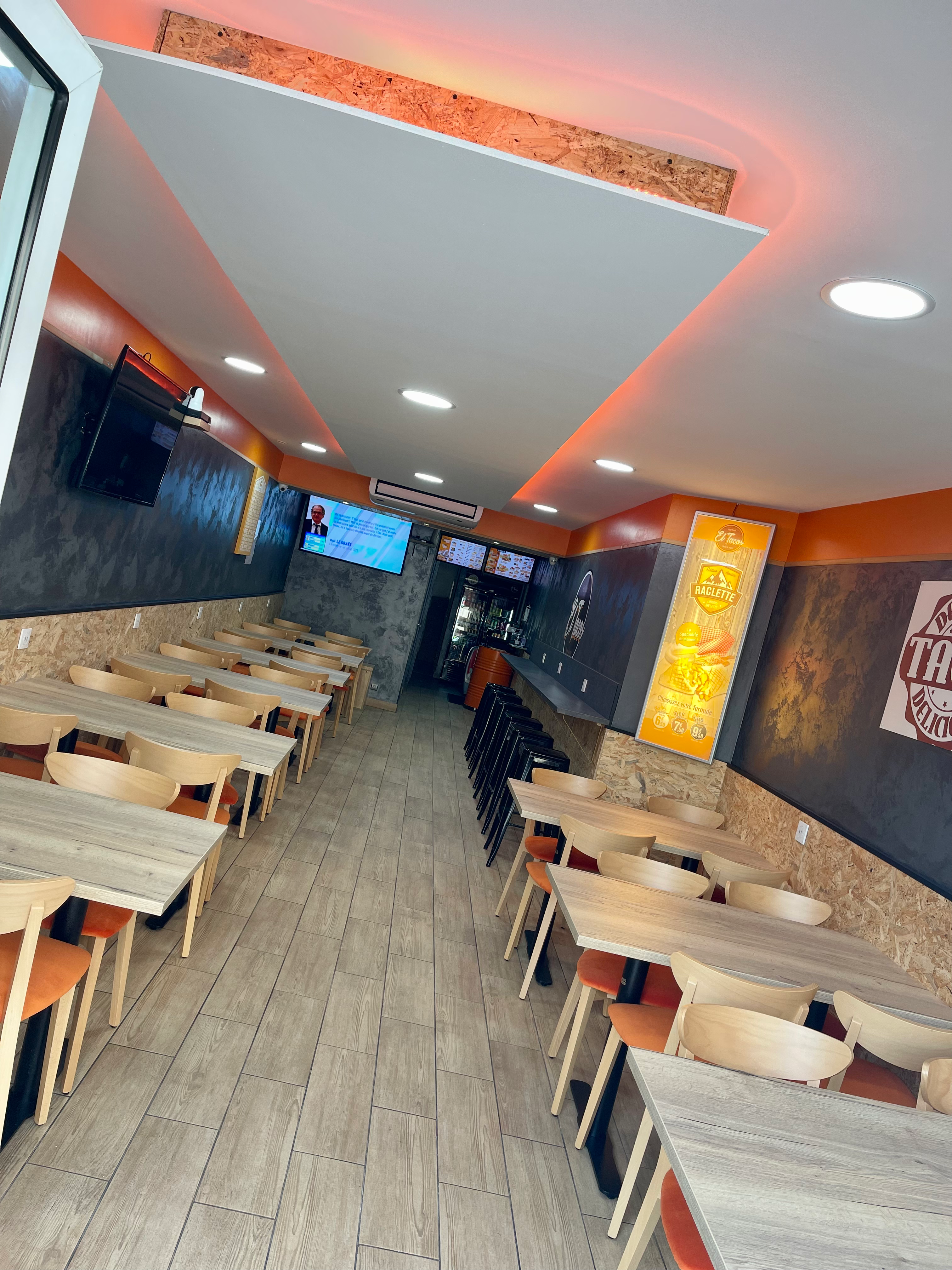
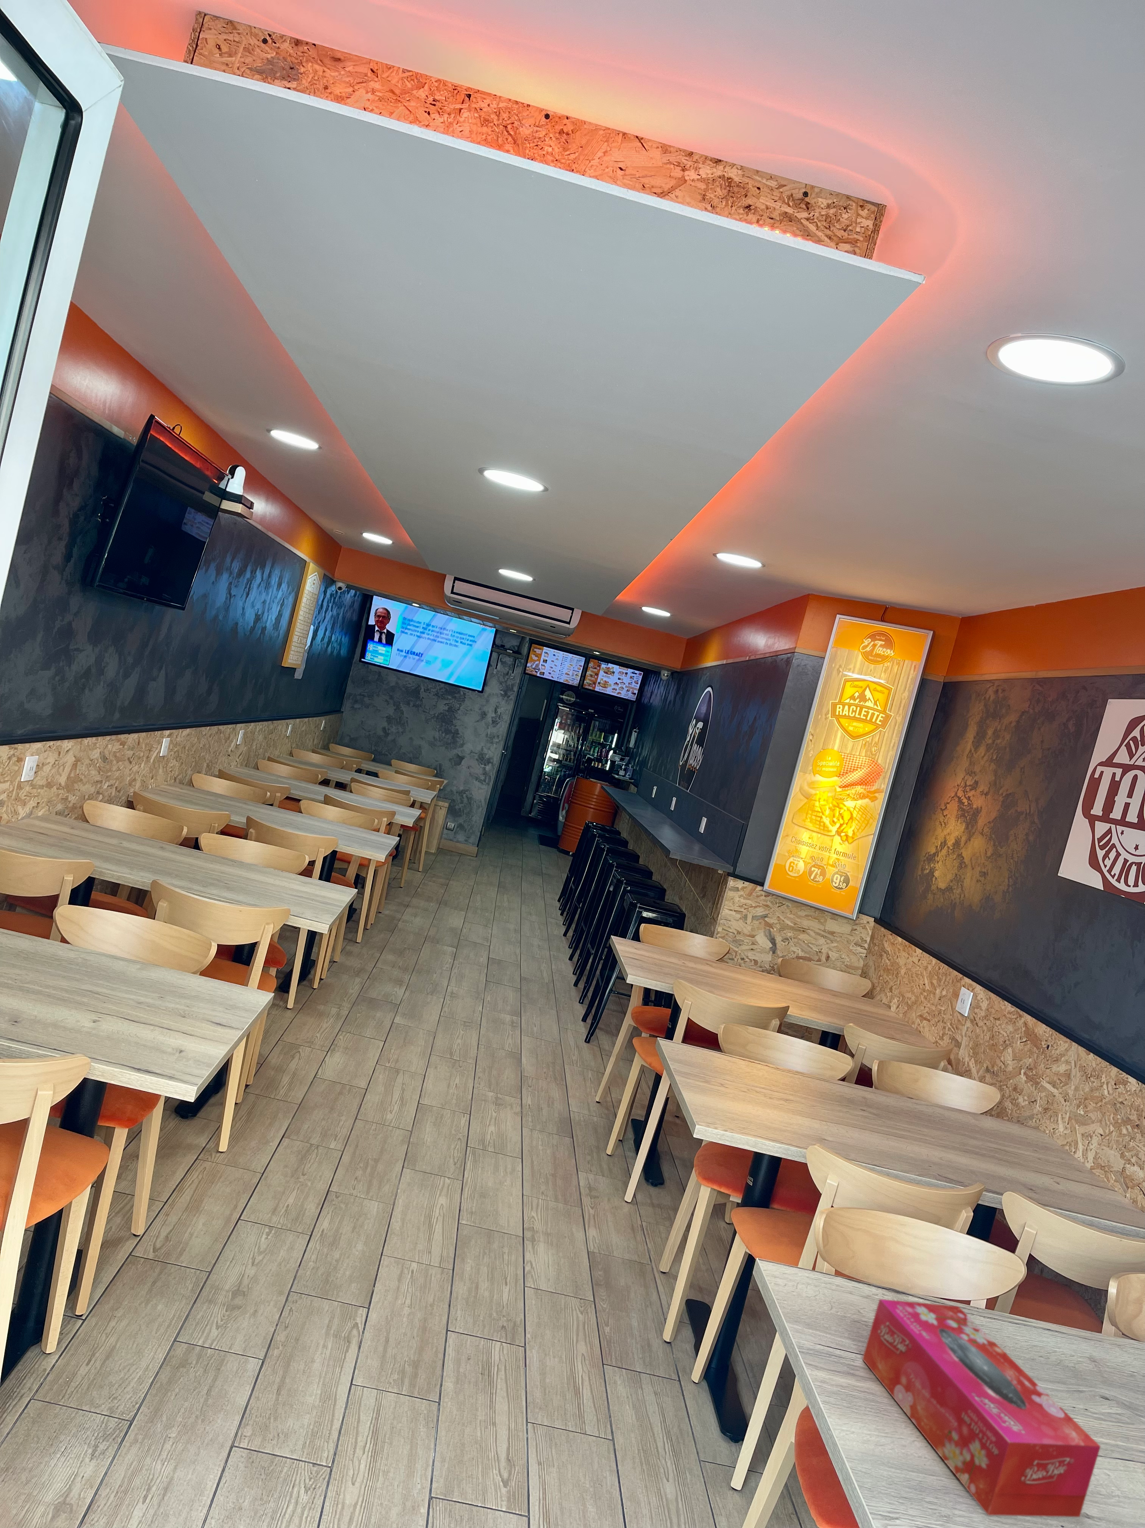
+ tissue box [862,1298,1100,1517]
